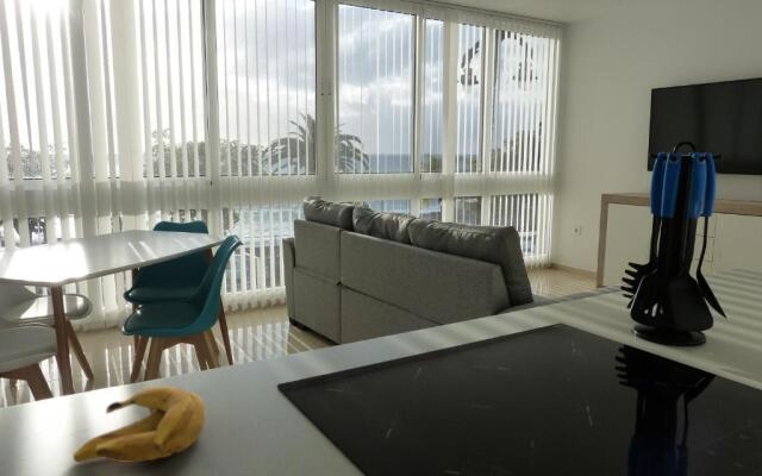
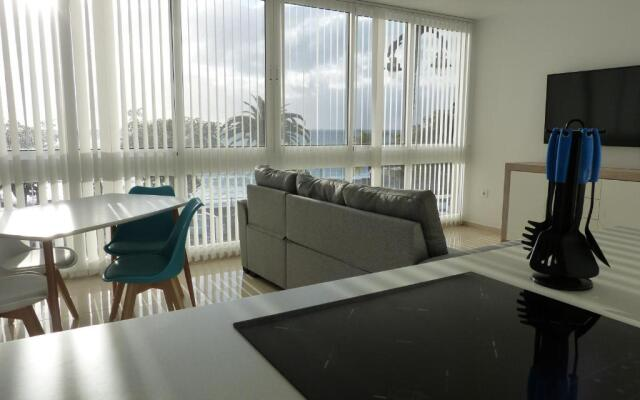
- banana [71,386,206,464]
